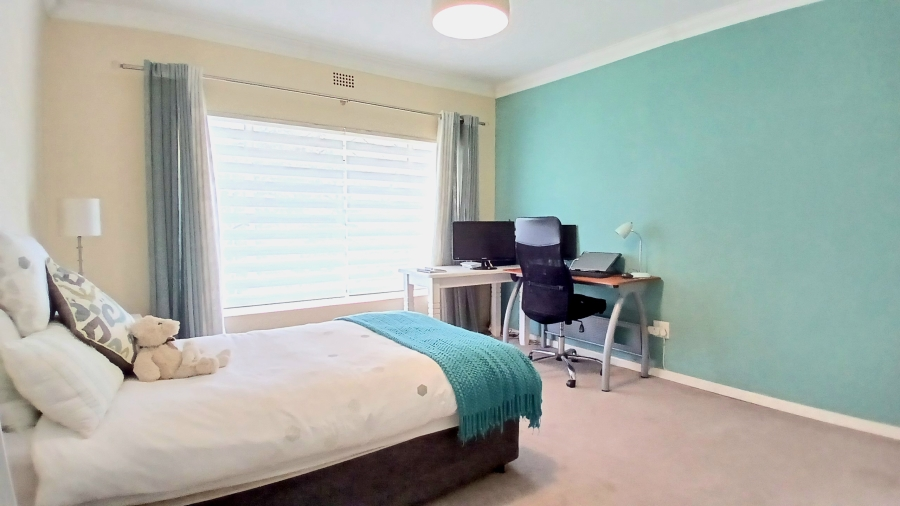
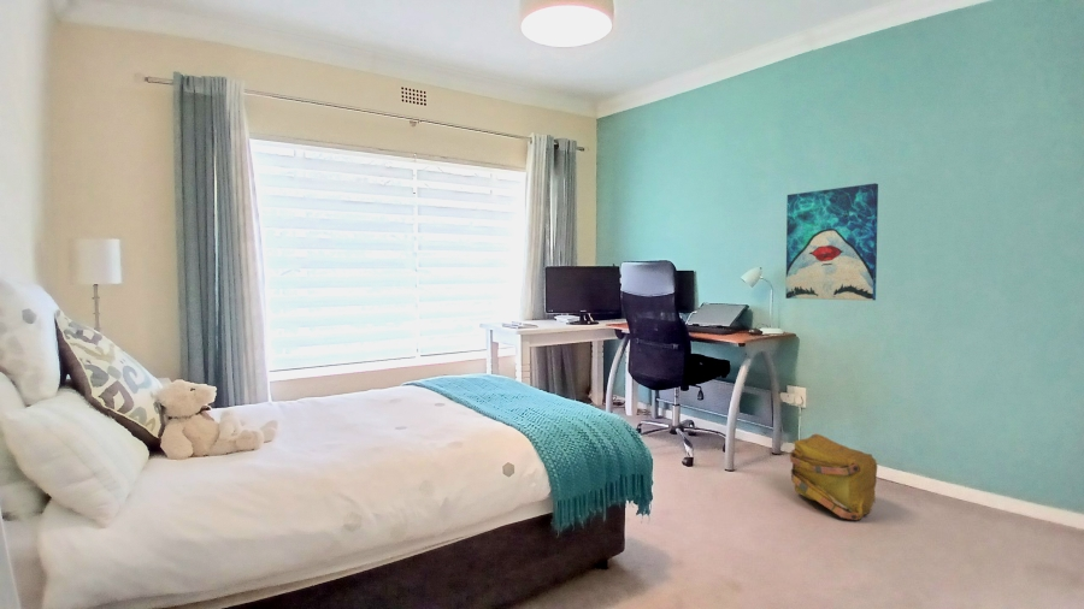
+ wall art [784,182,879,302]
+ backpack [789,433,878,521]
